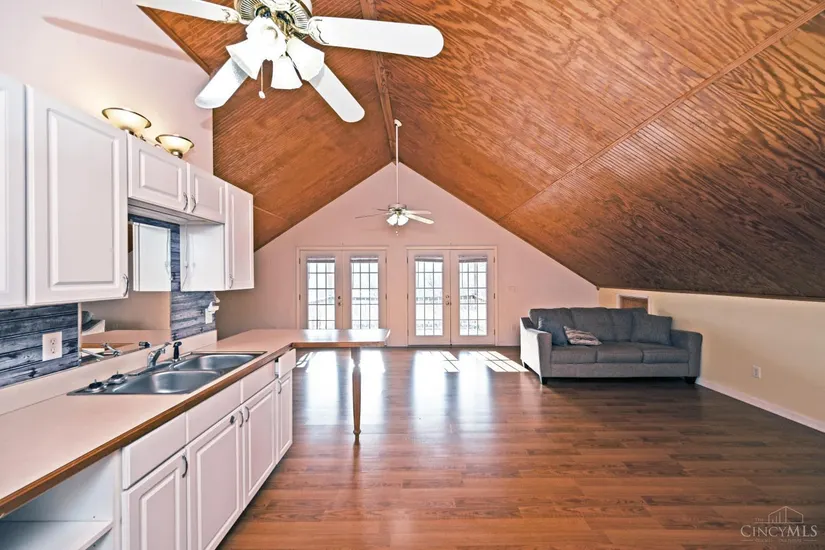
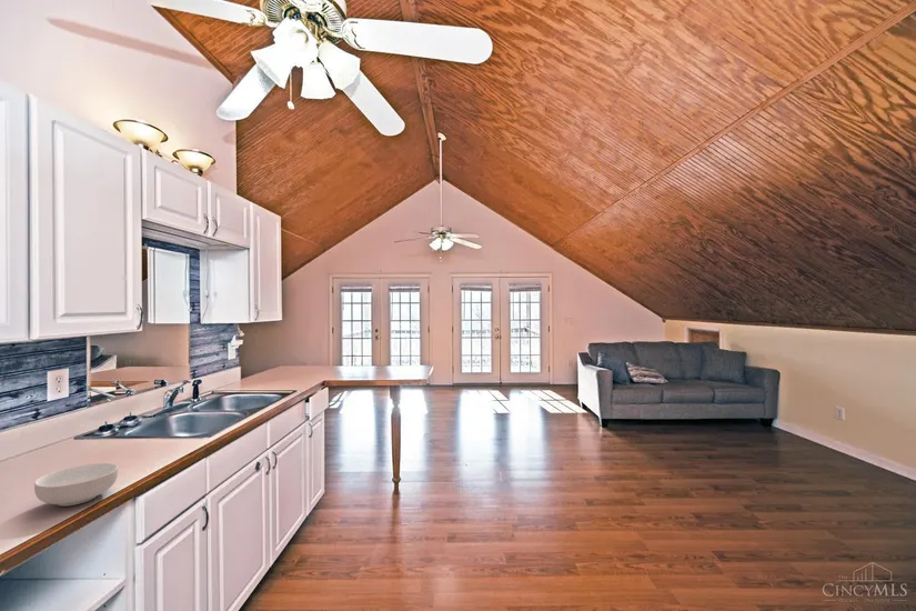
+ cereal bowl [33,462,119,508]
